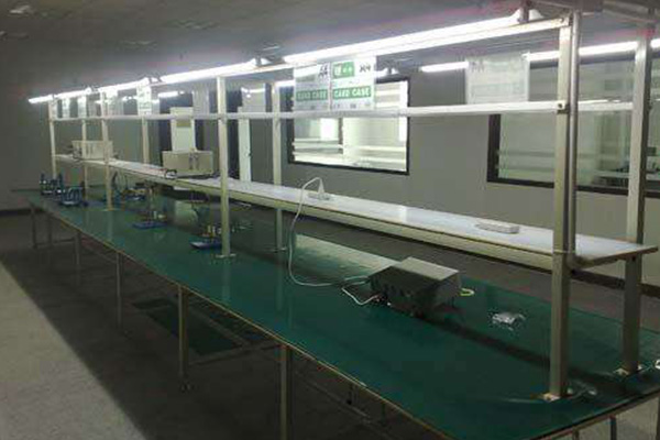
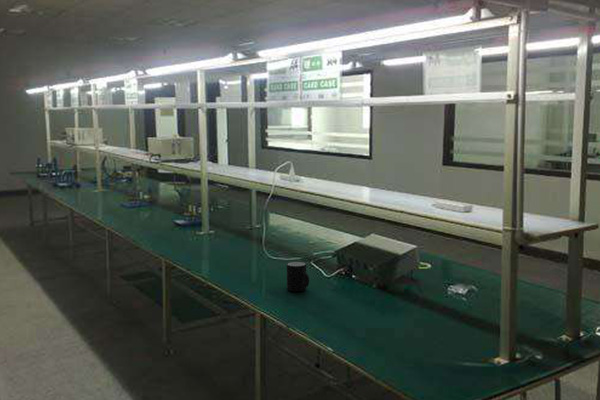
+ mug [286,261,310,292]
